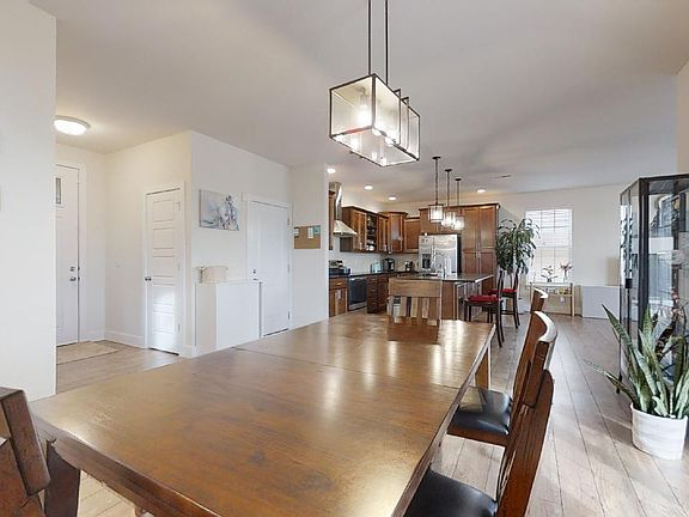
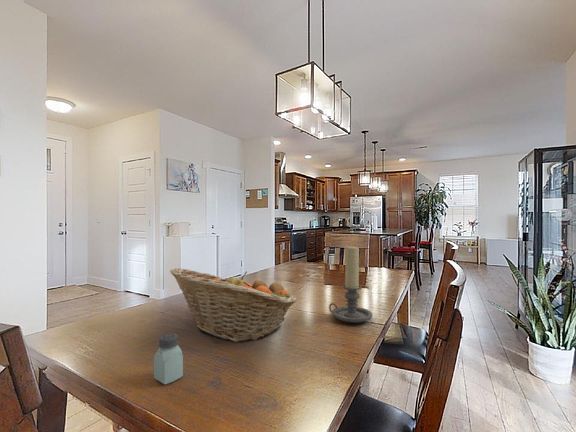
+ candle holder [328,246,373,324]
+ saltshaker [153,332,184,385]
+ fruit basket [169,267,298,343]
